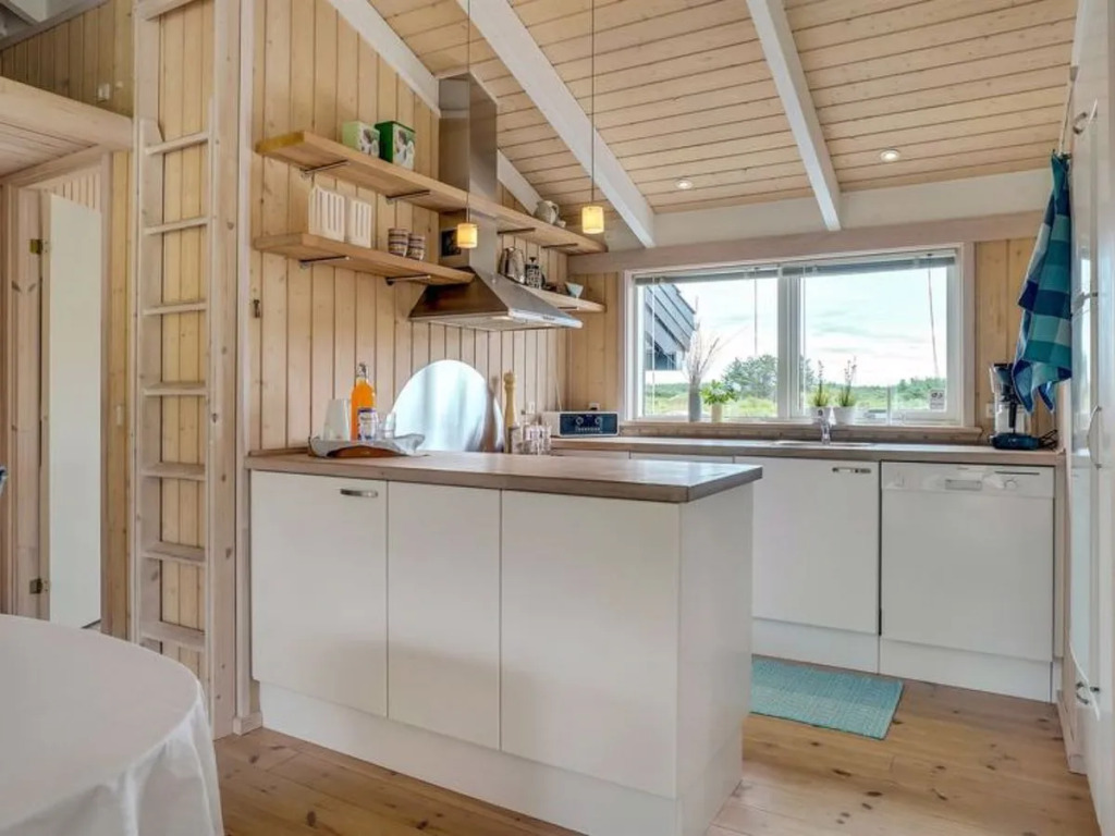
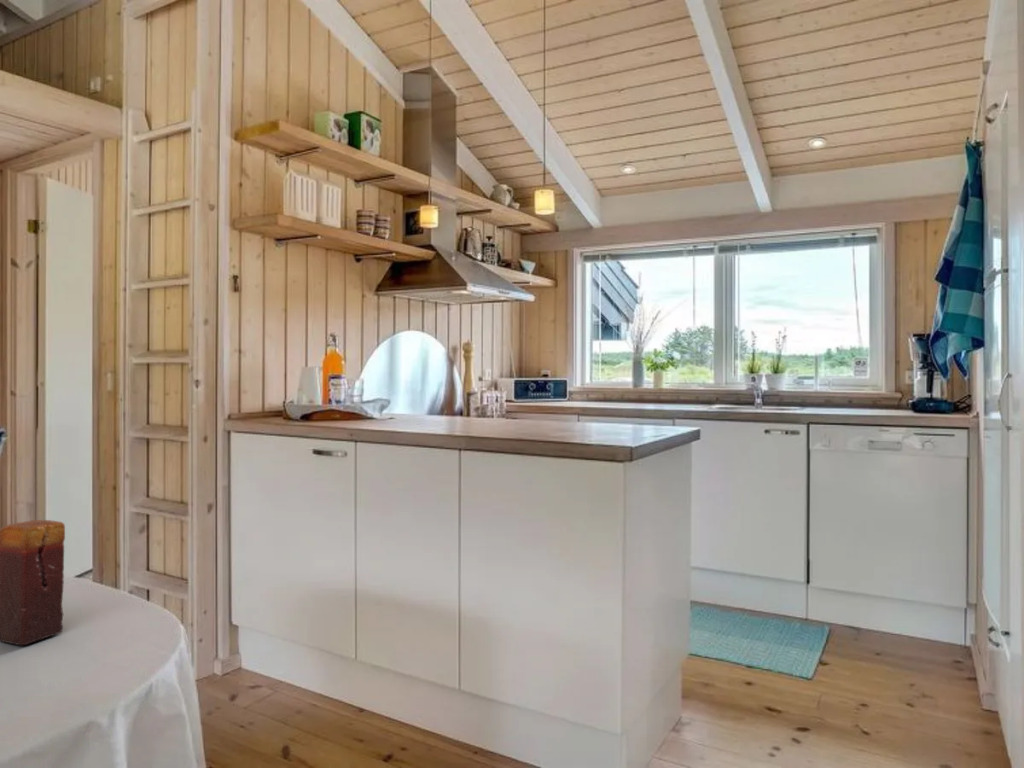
+ candle [0,519,66,646]
